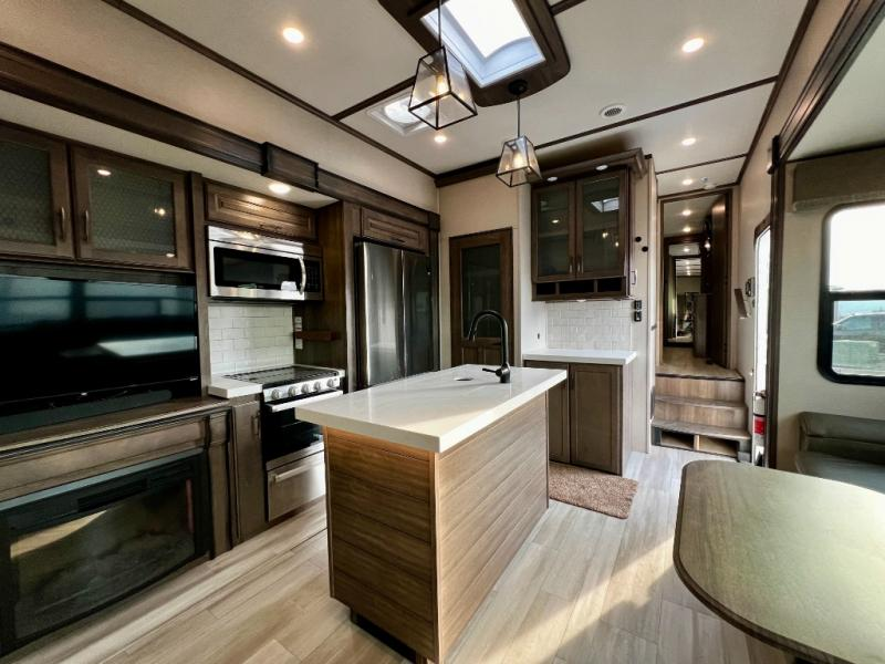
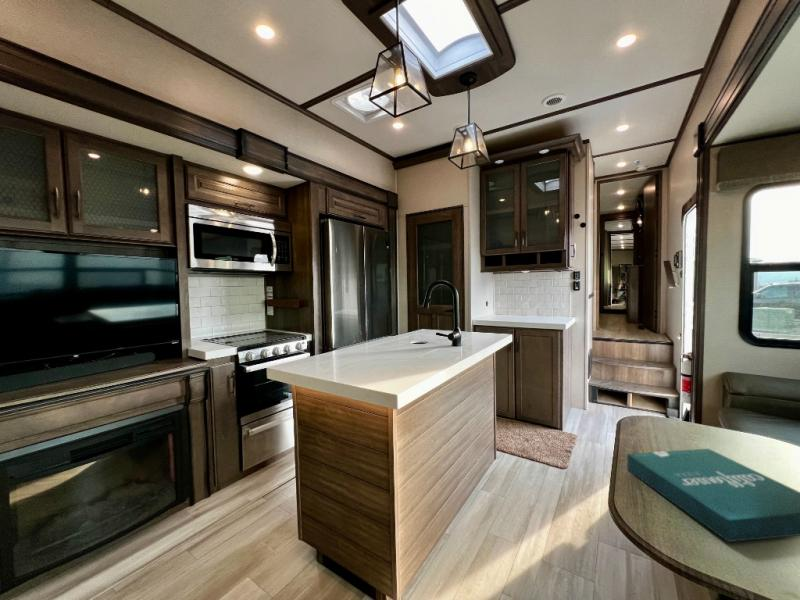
+ pizza box [626,448,800,543]
